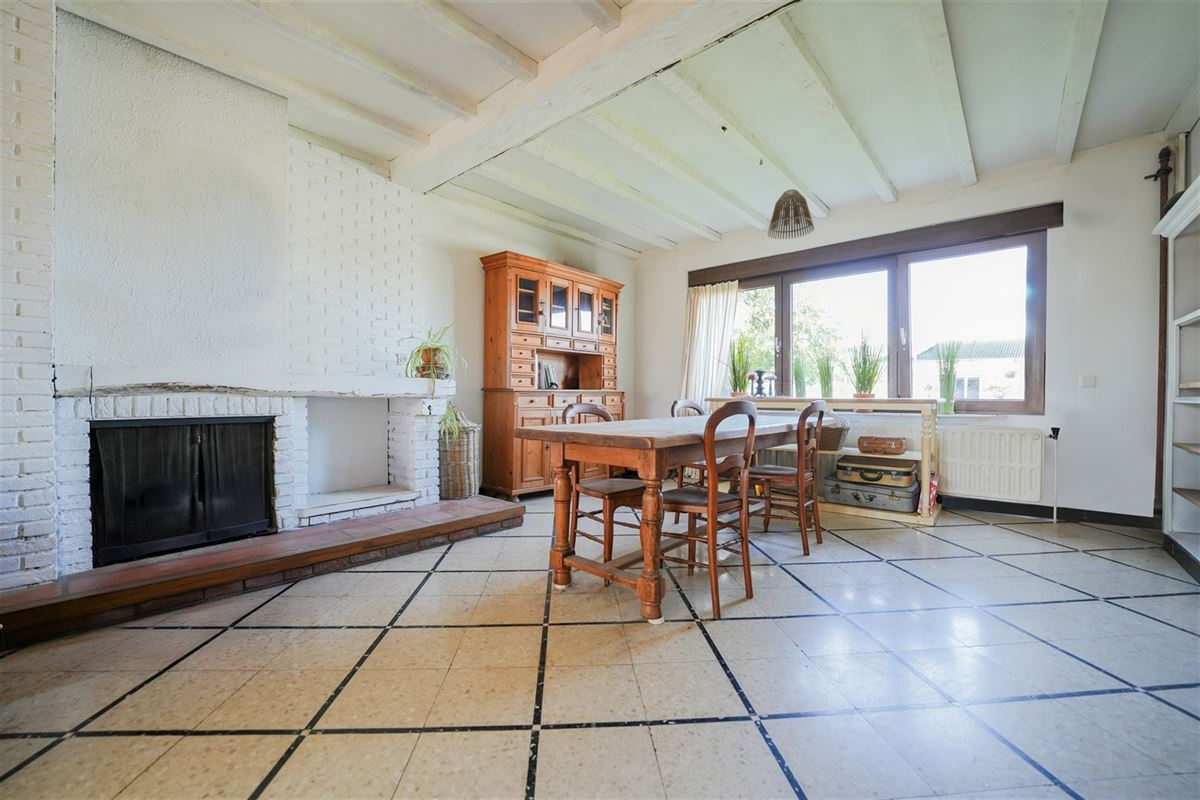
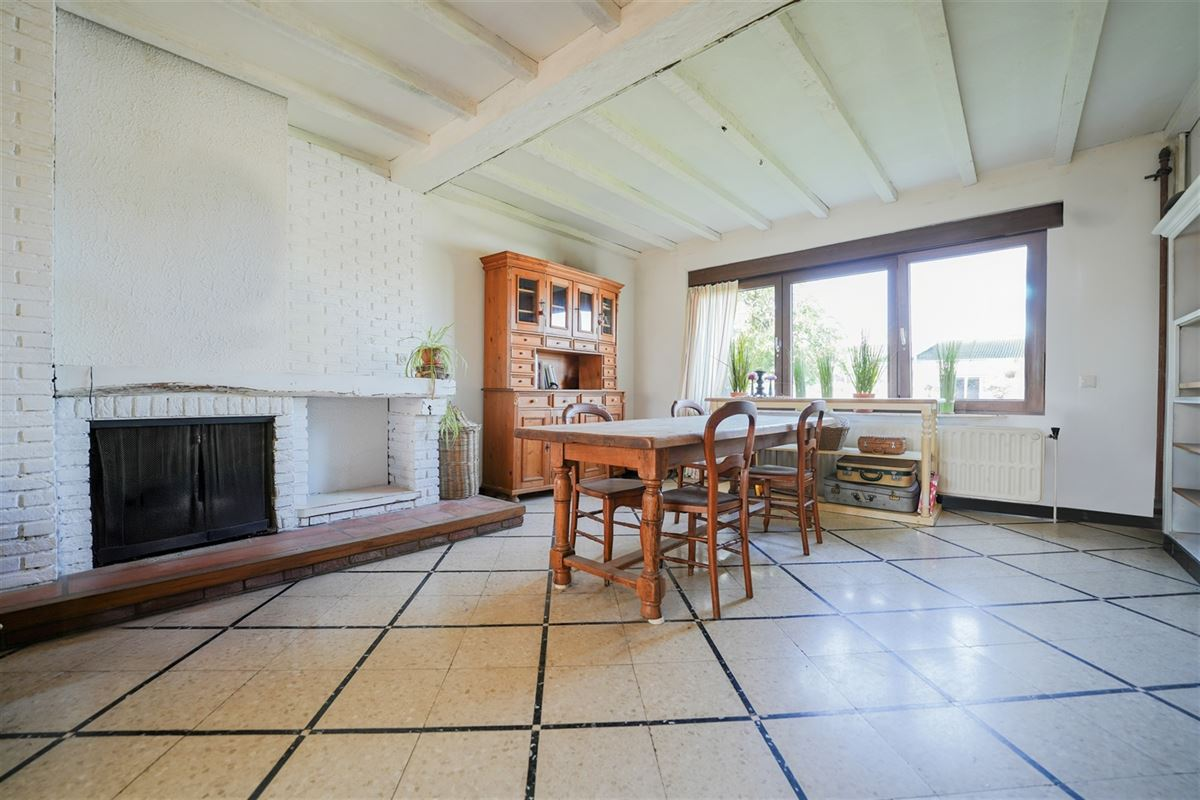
- lamp shade [767,188,815,241]
